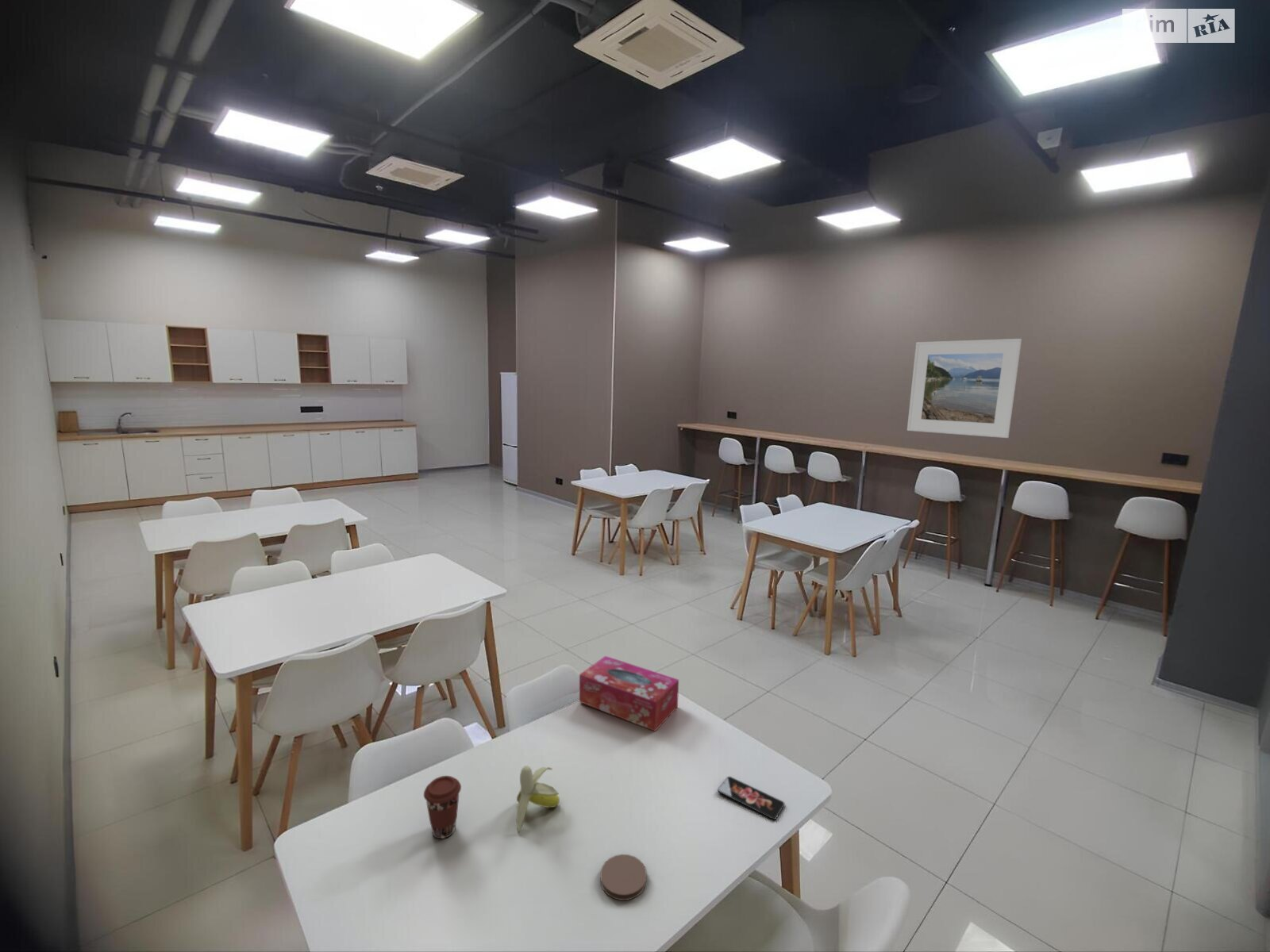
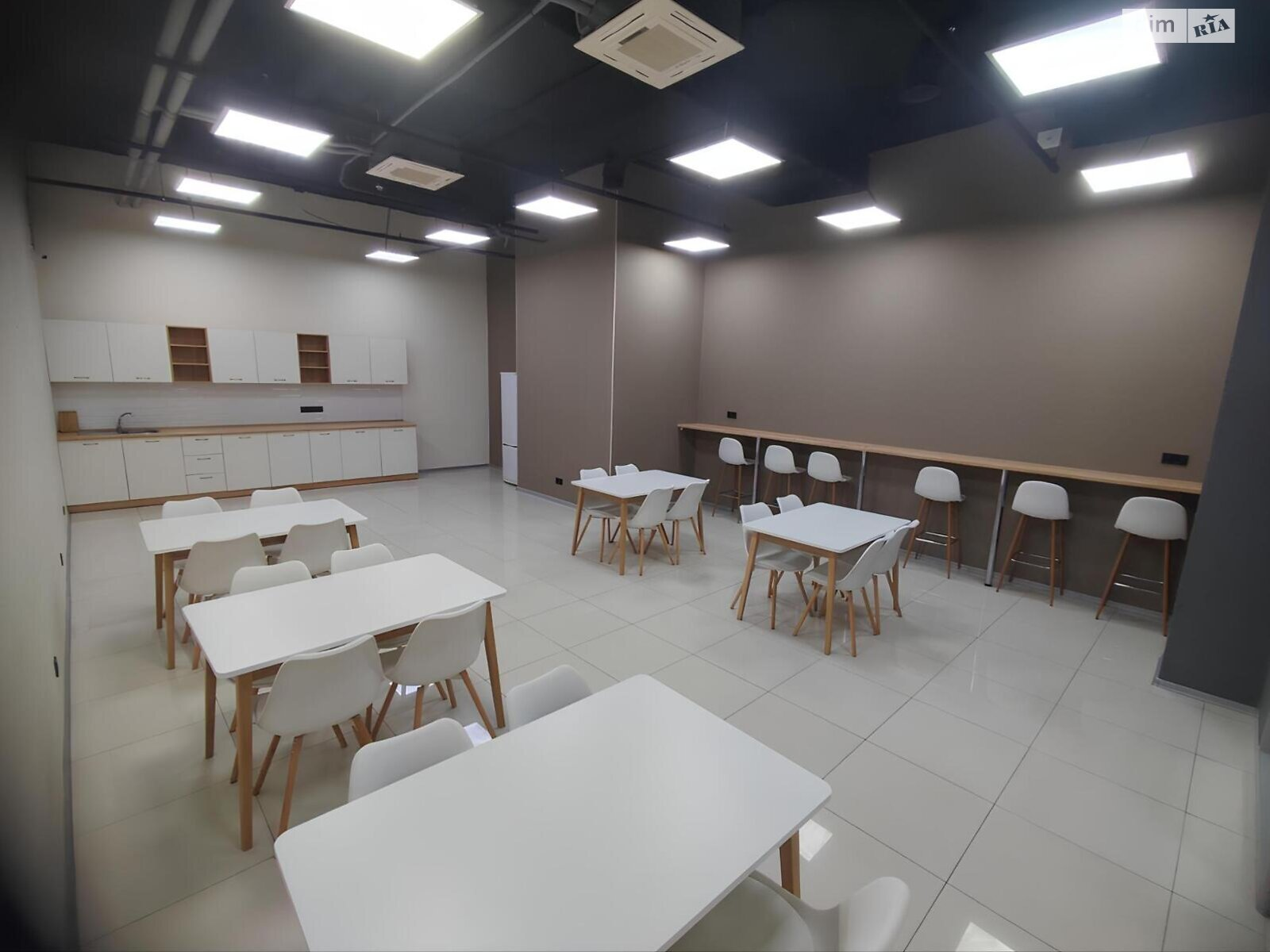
- banana [516,765,560,834]
- coaster [599,854,648,901]
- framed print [906,338,1022,439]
- smartphone [717,776,785,820]
- coffee cup [423,775,462,839]
- tissue box [579,655,679,732]
